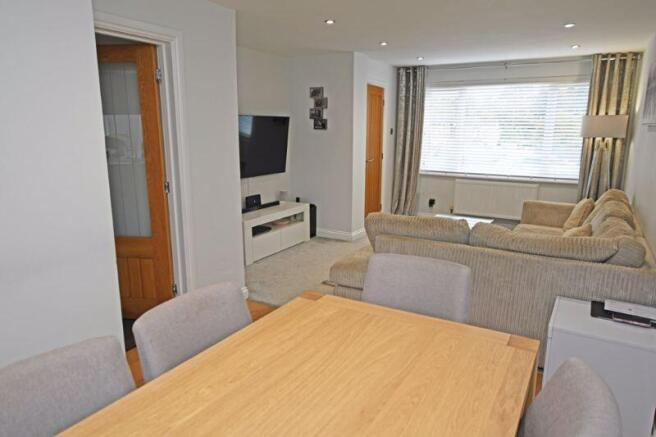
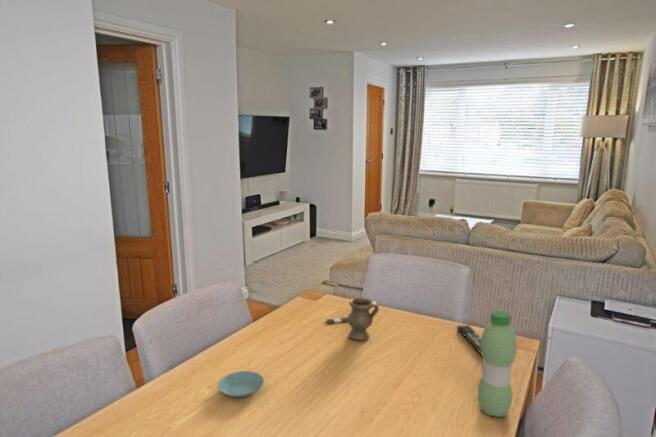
+ saucer [217,370,265,398]
+ water bottle [477,309,518,418]
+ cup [325,297,380,341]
+ remote control [456,324,482,356]
